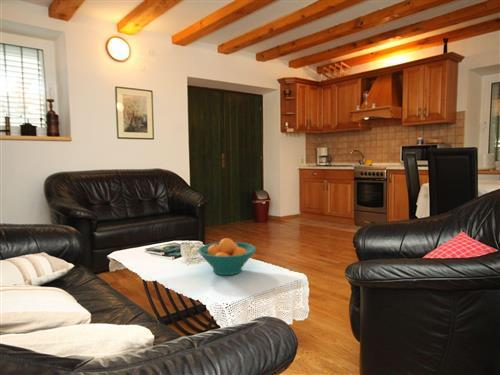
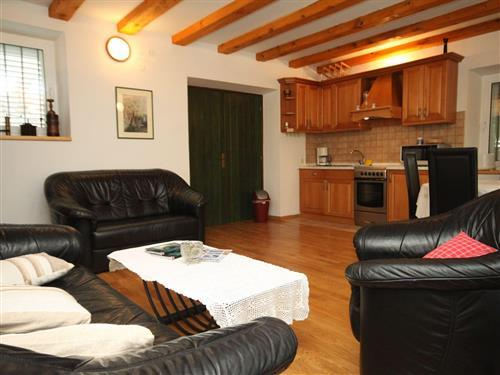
- fruit bowl [197,237,257,276]
